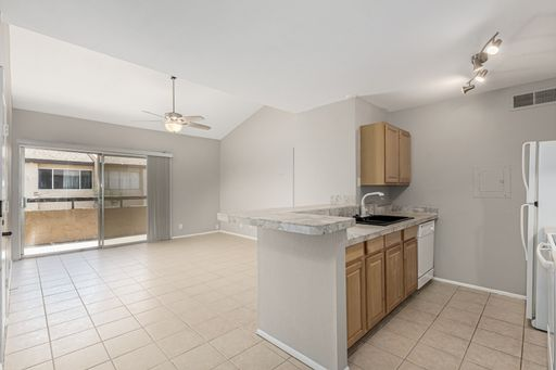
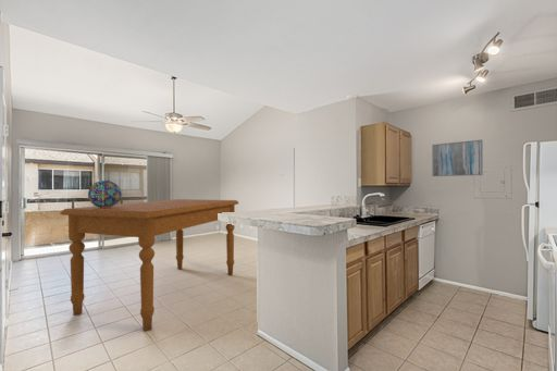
+ decorative sphere [87,180,122,208]
+ wall art [431,139,484,177]
+ dining table [59,198,239,333]
